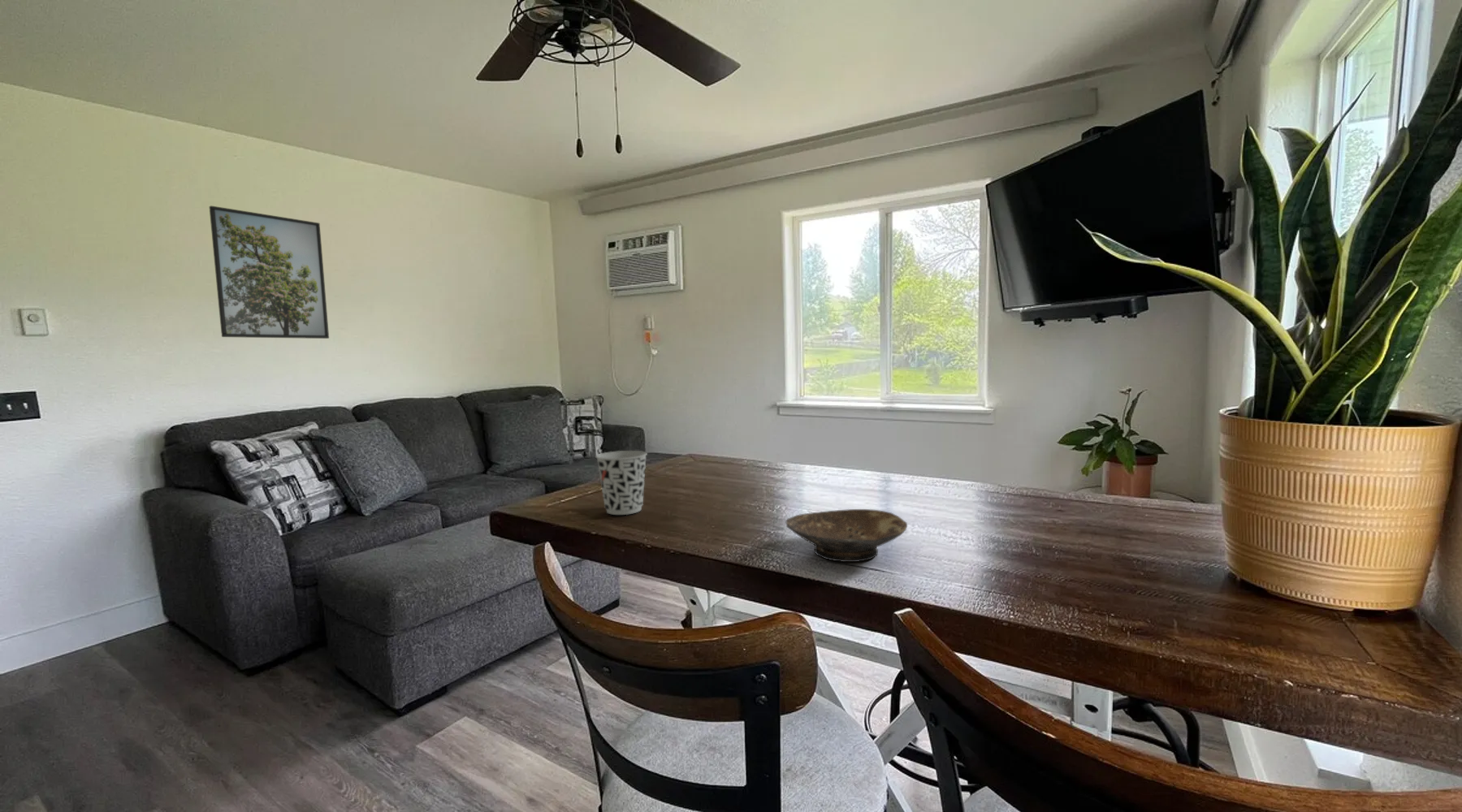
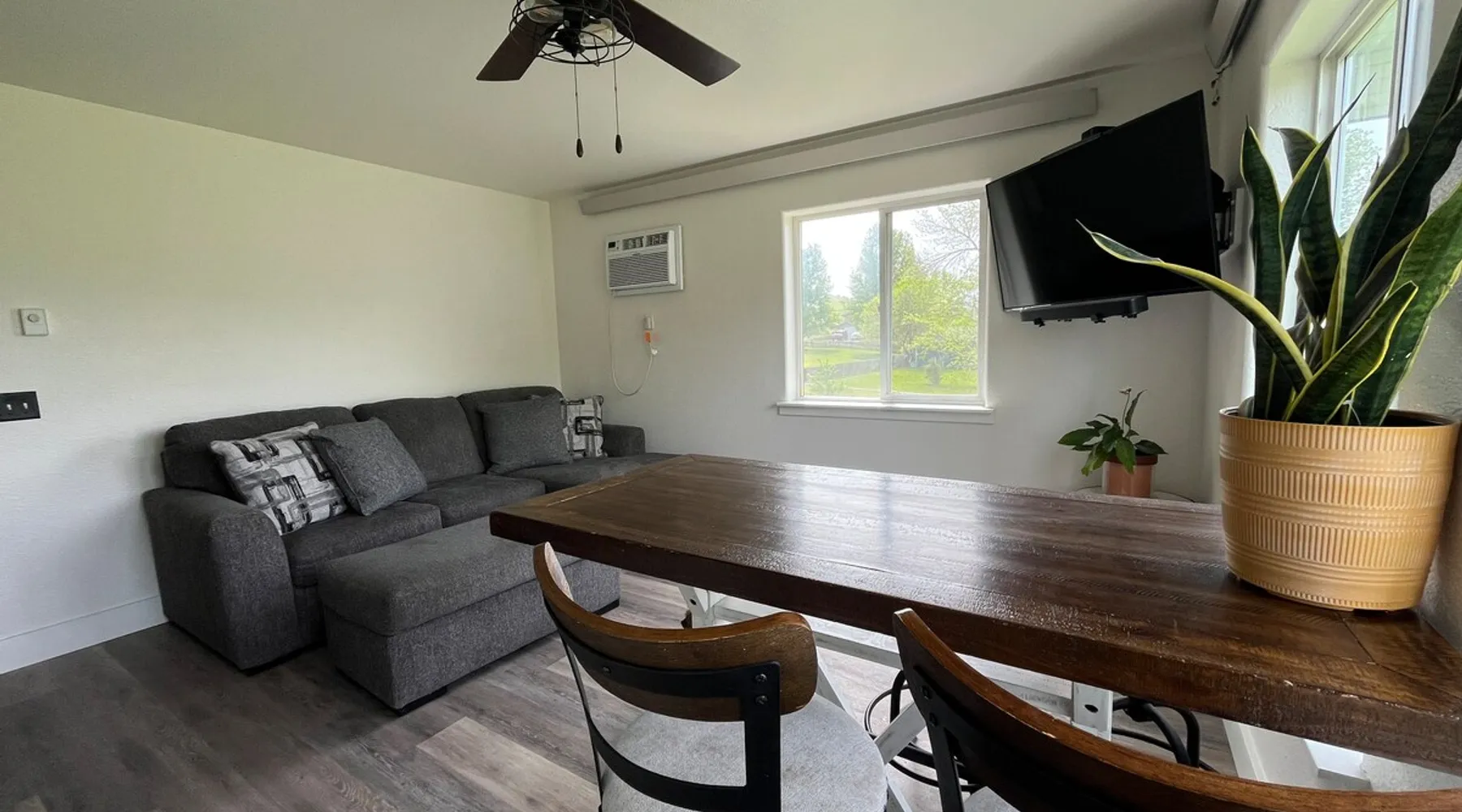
- cup [595,450,648,516]
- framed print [209,205,330,339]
- bowl [785,508,908,563]
